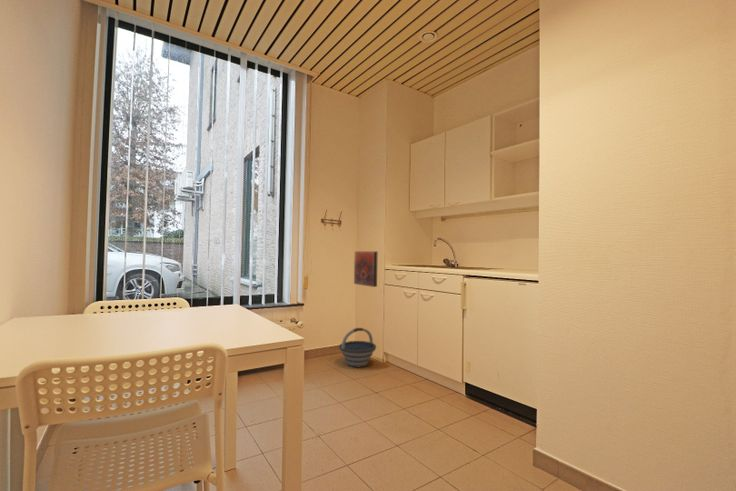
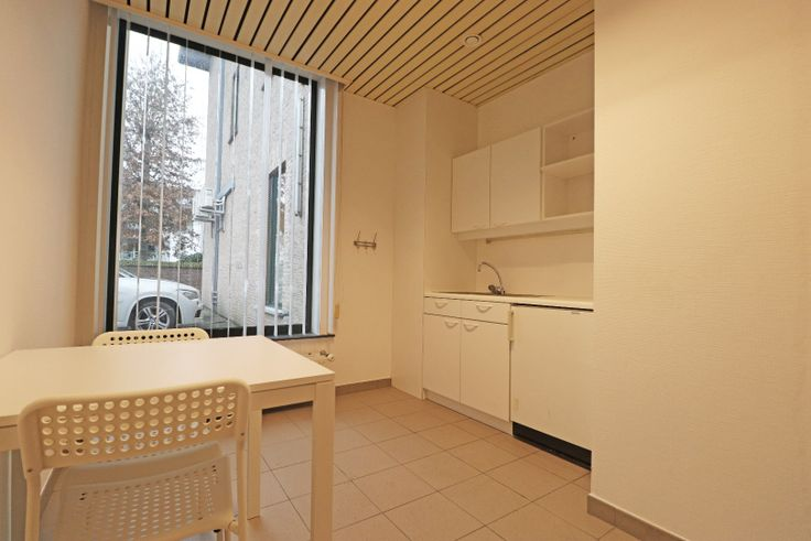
- decorative tile [353,250,379,288]
- bucket [338,327,377,368]
